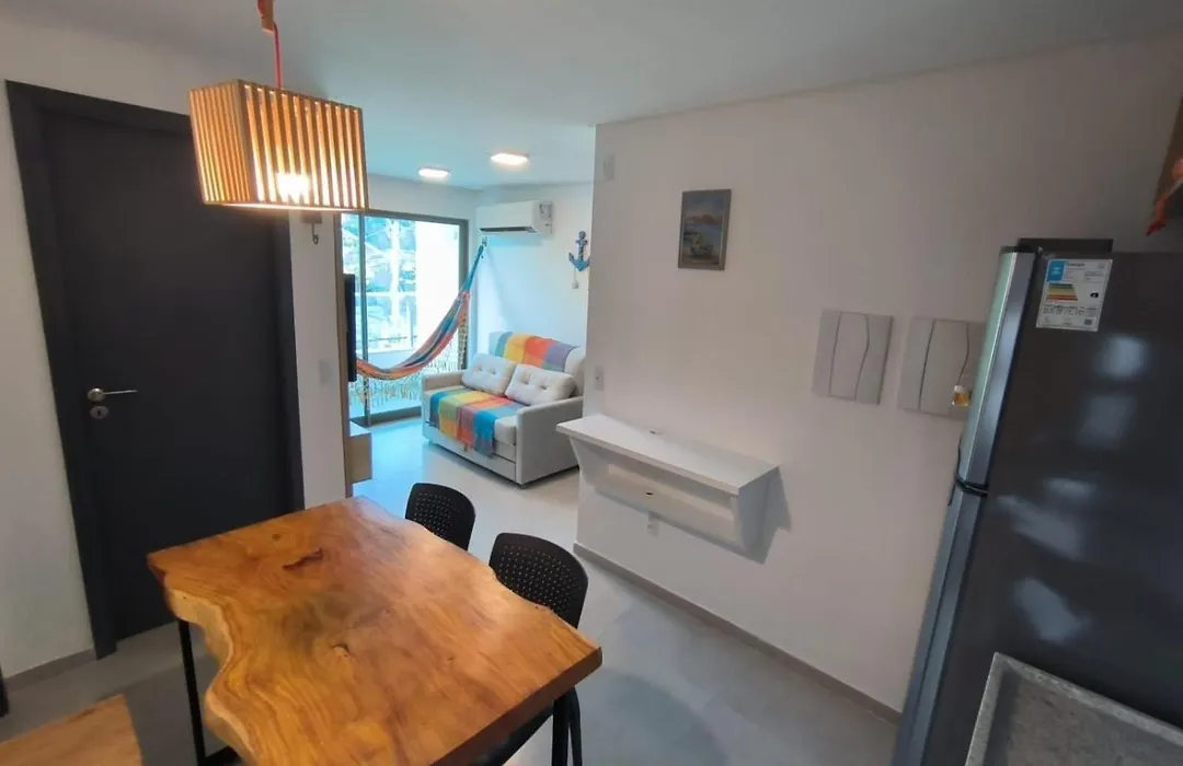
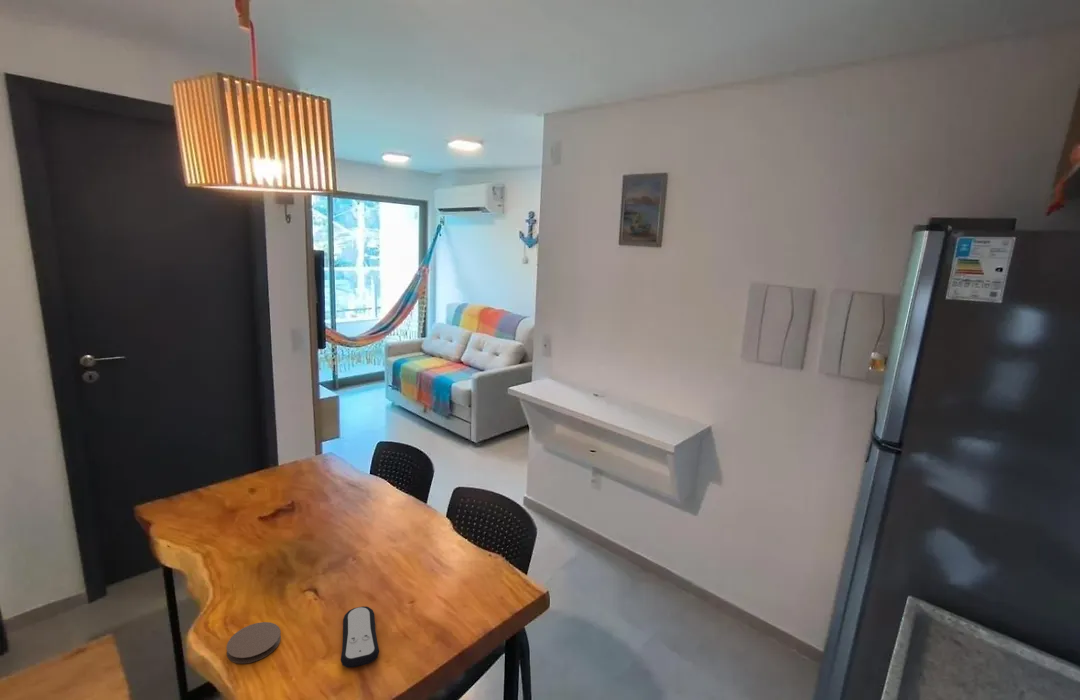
+ coaster [225,621,282,665]
+ remote control [340,605,380,669]
